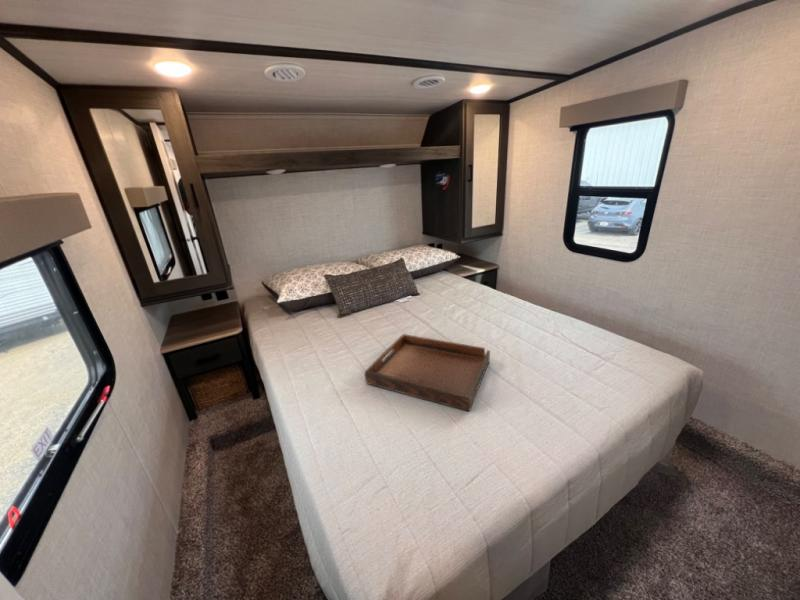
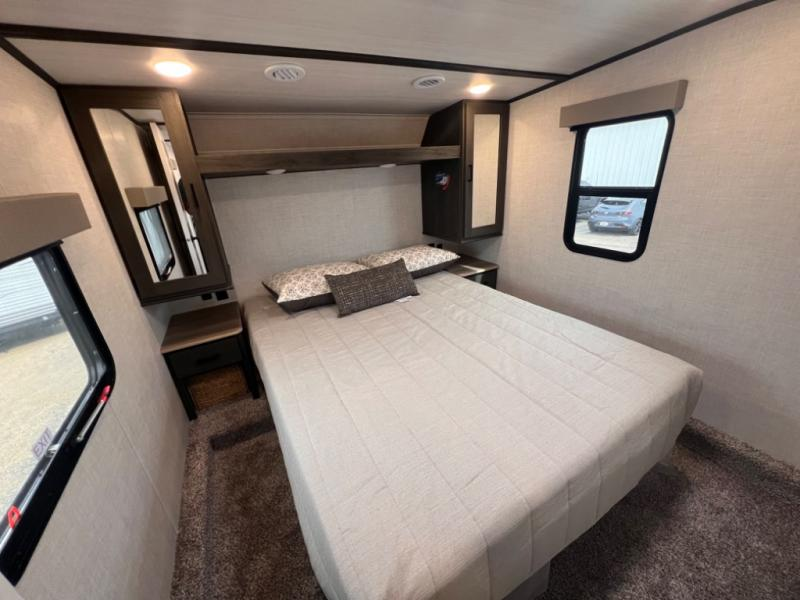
- serving tray [364,333,491,412]
